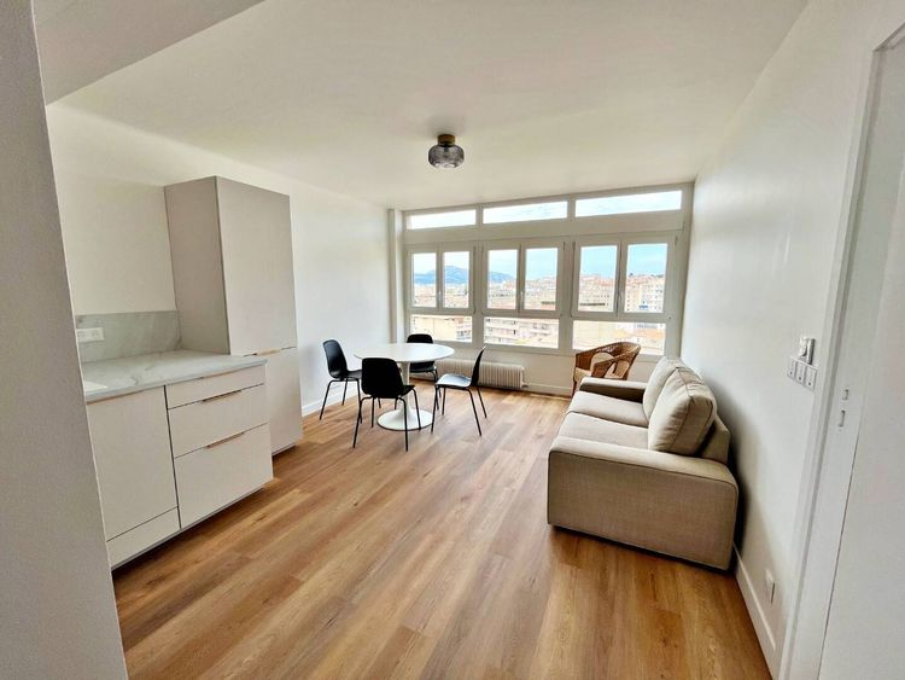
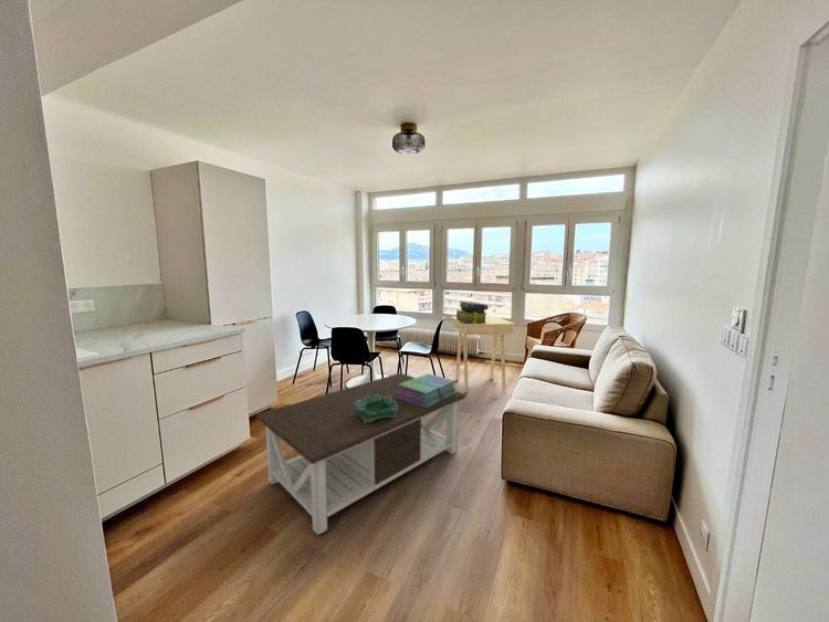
+ side table [451,315,516,393]
+ decorative bowl [354,394,398,423]
+ stack of books [396,372,458,408]
+ coffee table [255,372,466,536]
+ stack of books [455,301,490,324]
